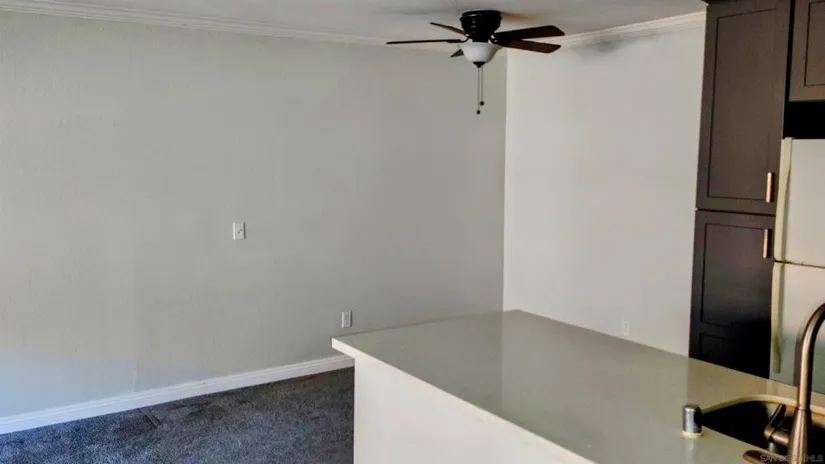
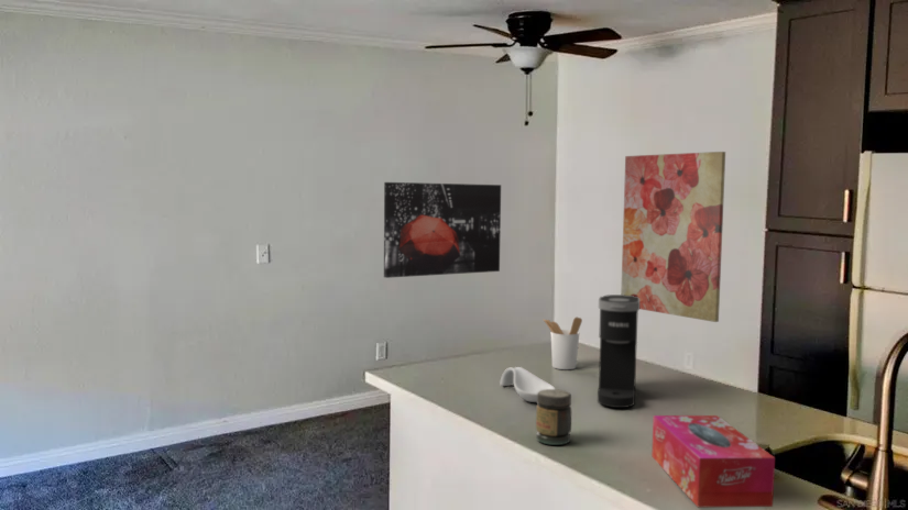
+ spoon rest [499,366,556,403]
+ tissue box [650,414,776,508]
+ utensil holder [541,317,583,370]
+ jar [535,388,572,446]
+ coffee maker [597,293,641,409]
+ wall art [383,181,502,279]
+ wall art [620,151,726,323]
